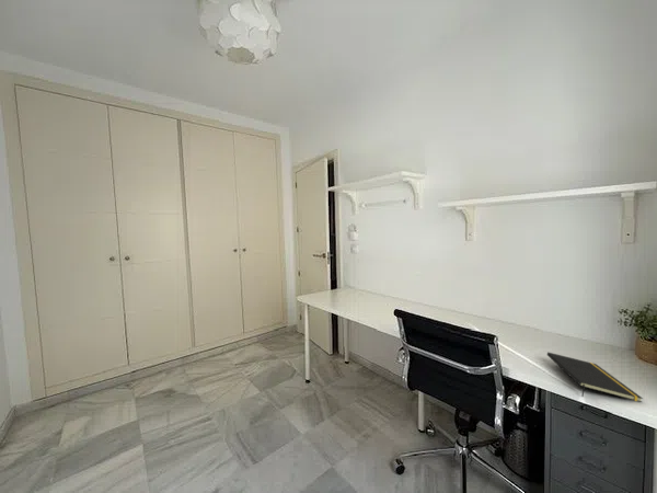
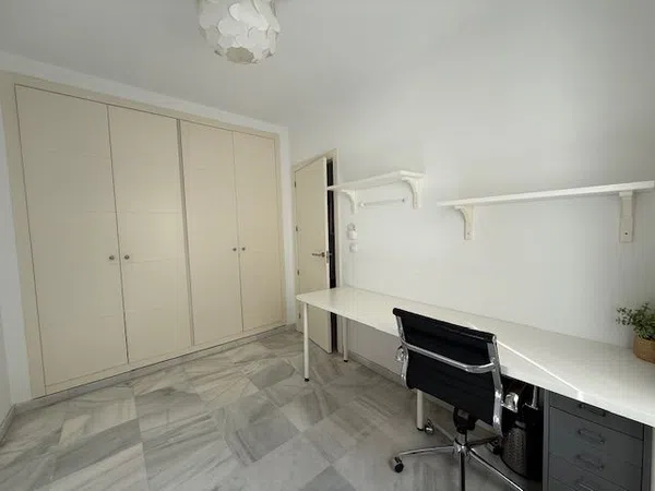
- notepad [546,352,644,403]
